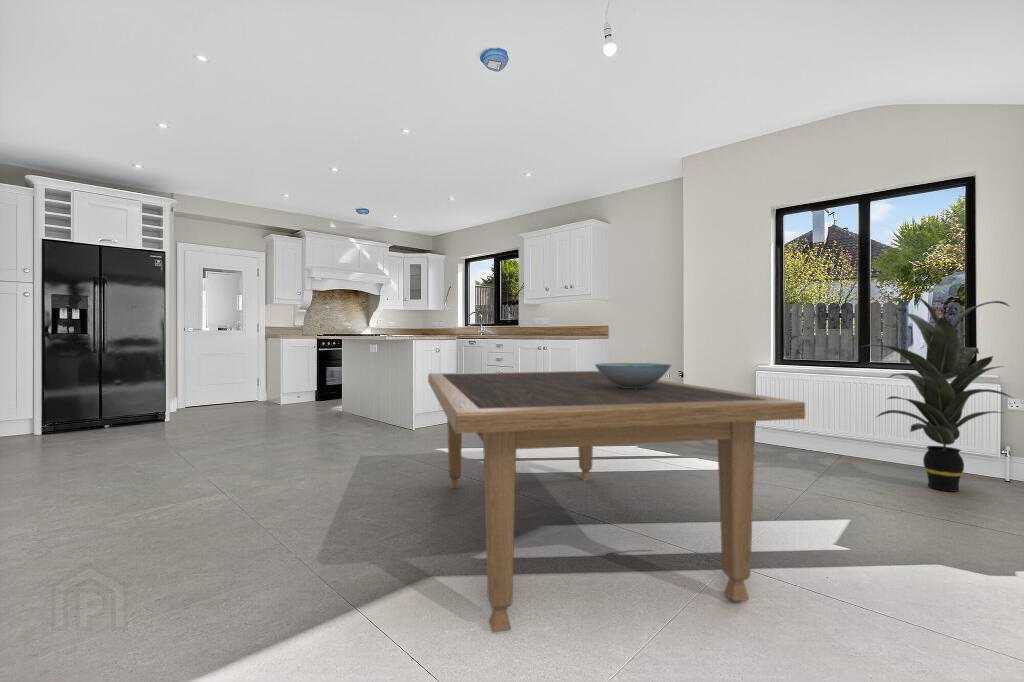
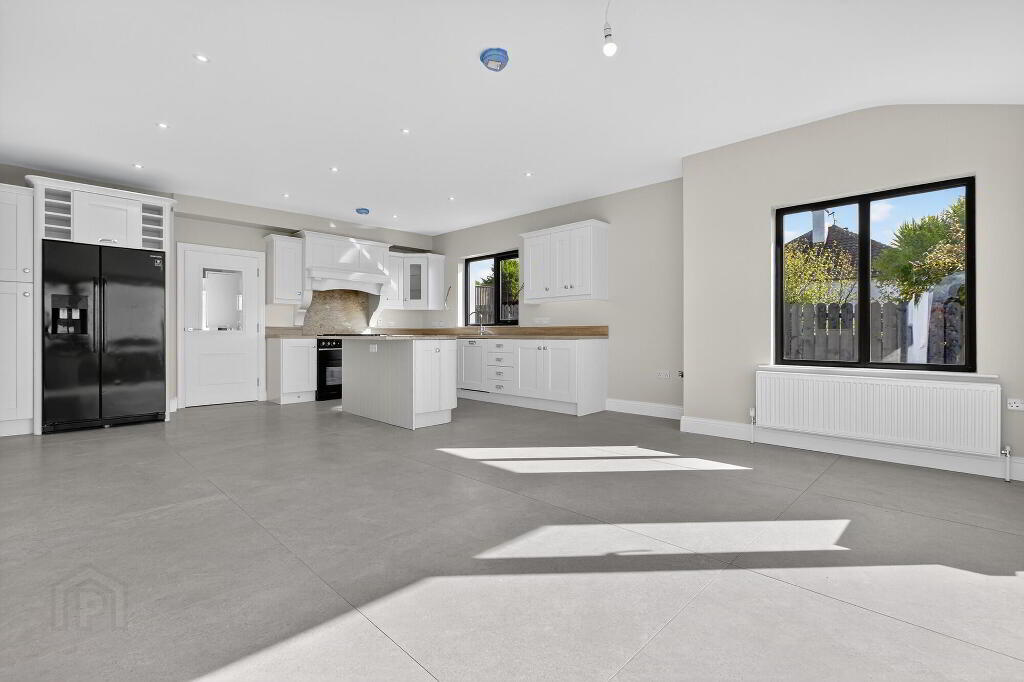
- dining table [427,370,806,633]
- decorative bowl [594,362,672,389]
- indoor plant [861,294,1014,493]
